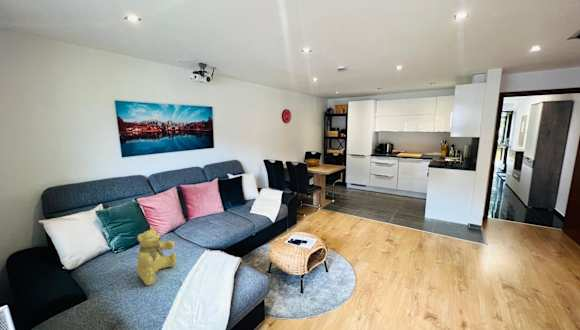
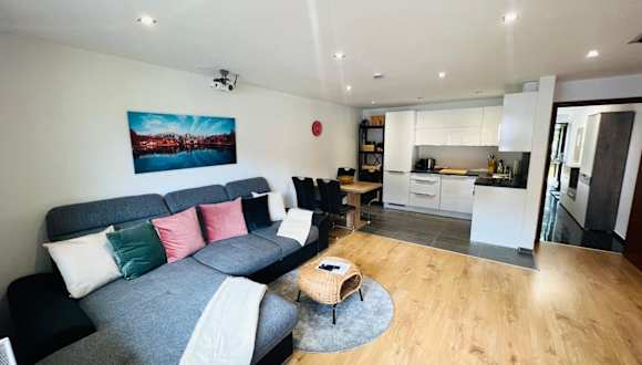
- teddy bear [136,226,178,286]
